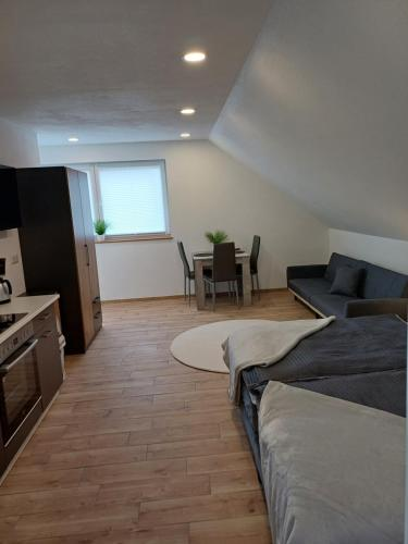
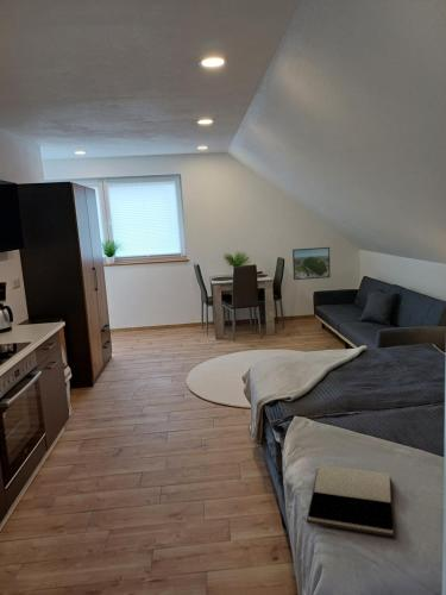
+ book [306,464,396,538]
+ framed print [291,246,332,281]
